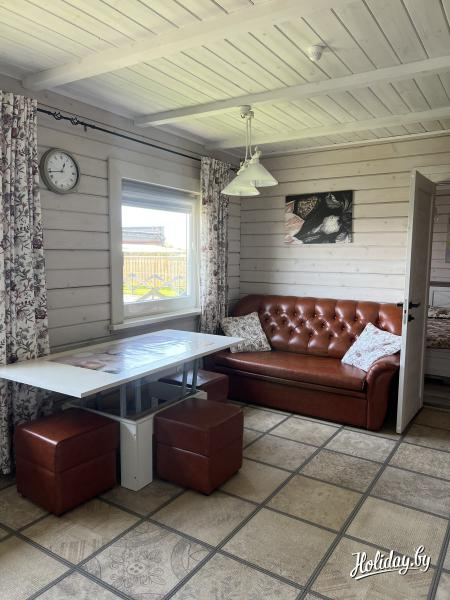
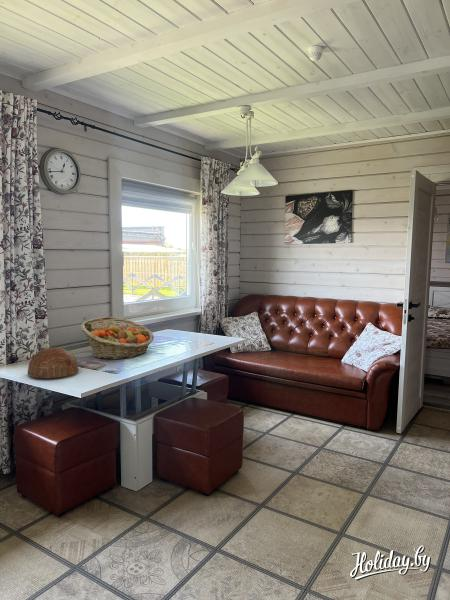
+ bowl [27,347,80,379]
+ fruit basket [80,316,155,361]
